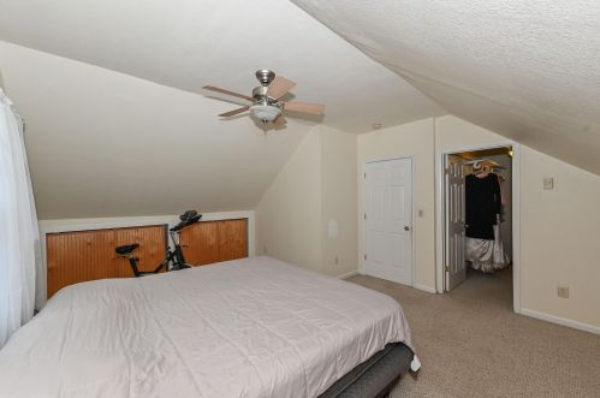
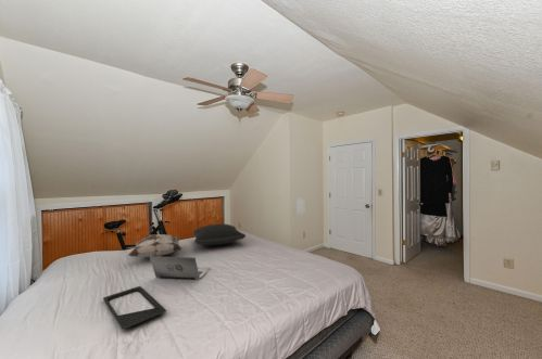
+ pillow [192,223,247,246]
+ laptop [149,256,212,281]
+ decorative pillow [127,233,182,258]
+ serving tray [102,285,167,330]
